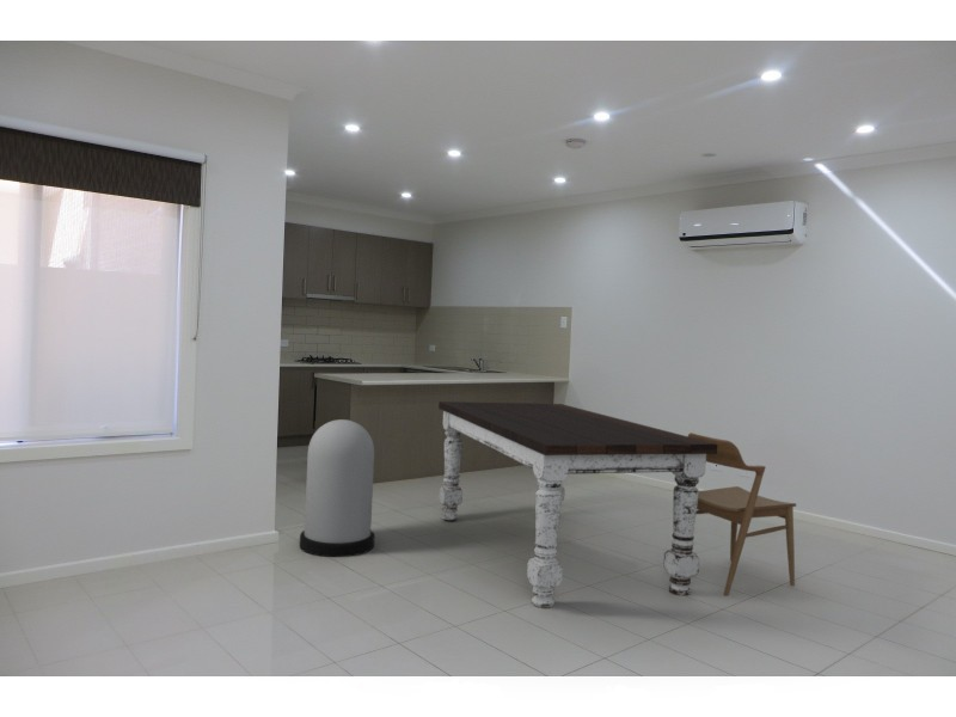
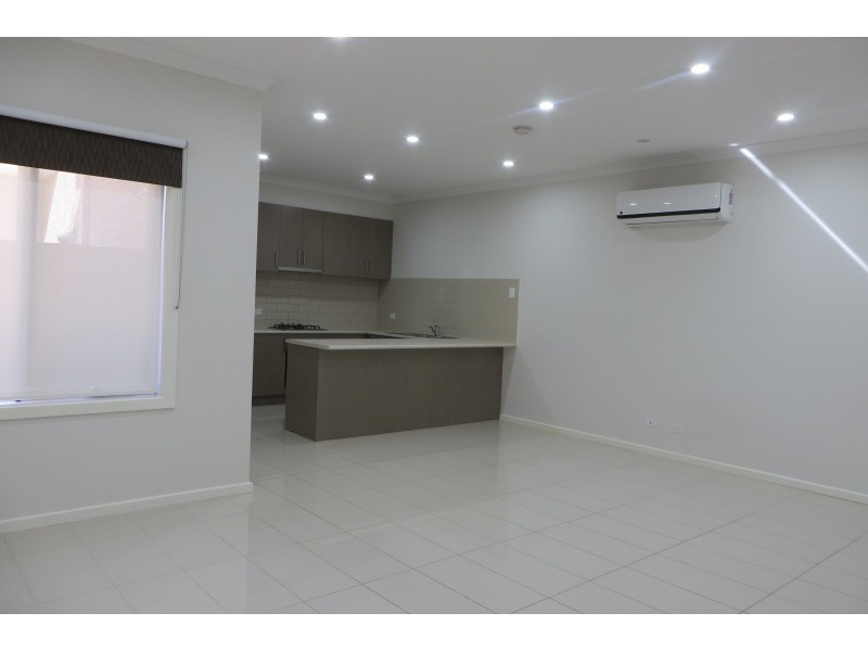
- chair [687,431,797,596]
- dining table [437,400,717,609]
- trash can [299,418,375,558]
